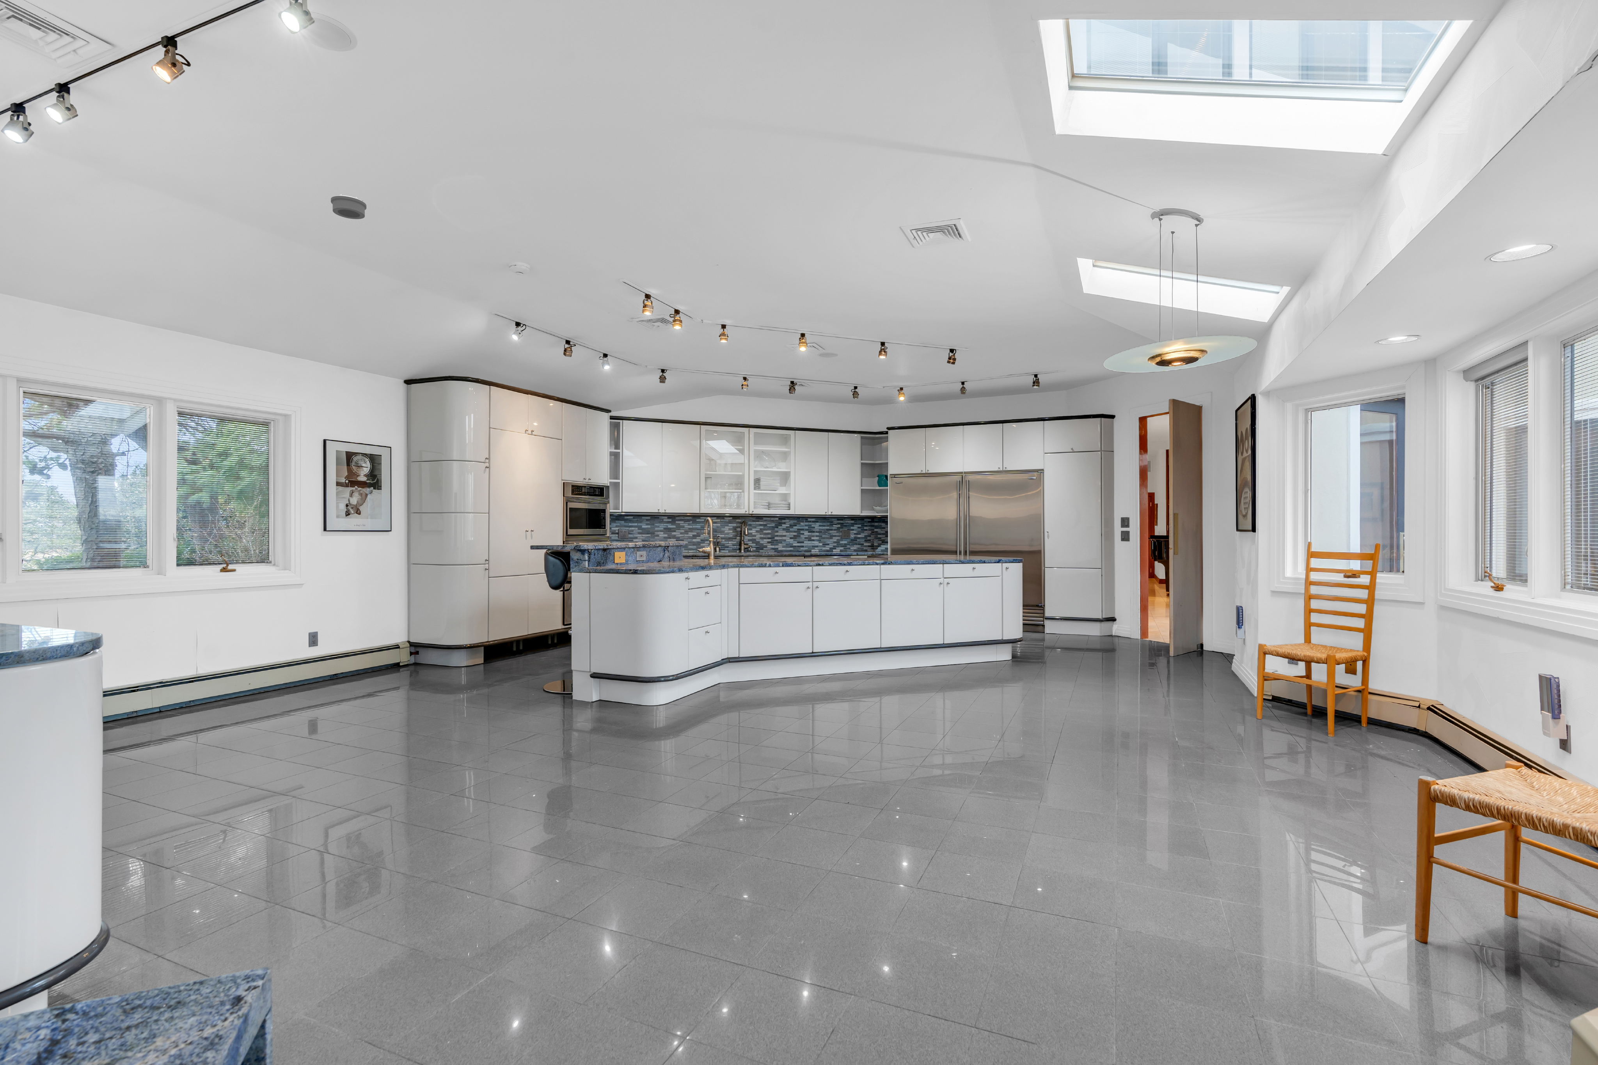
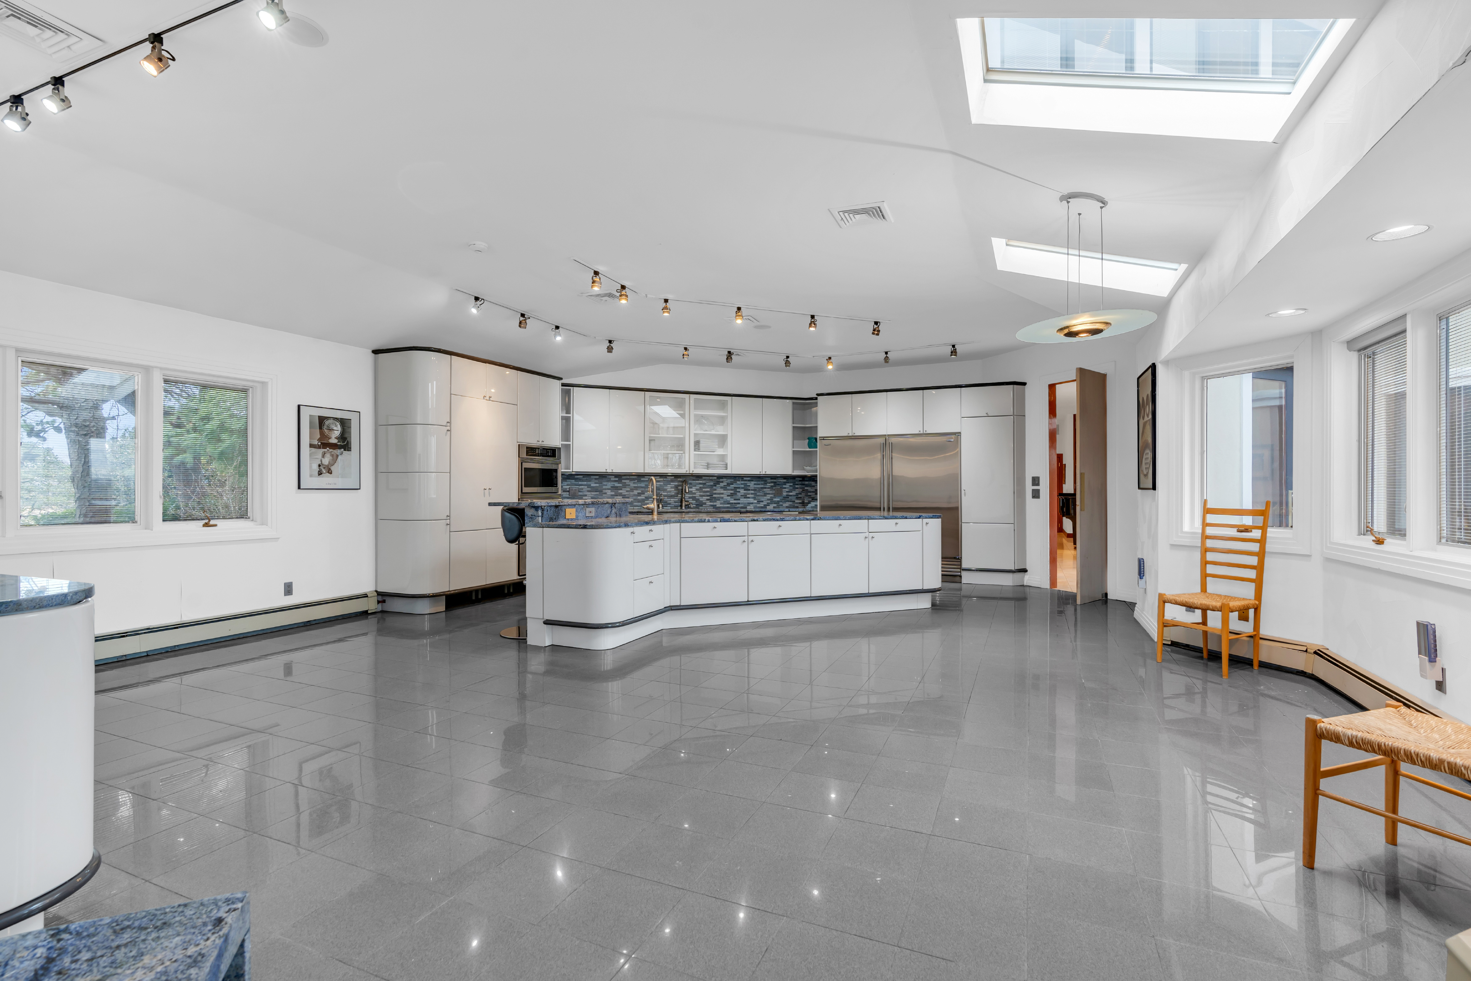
- smoke detector [331,194,366,220]
